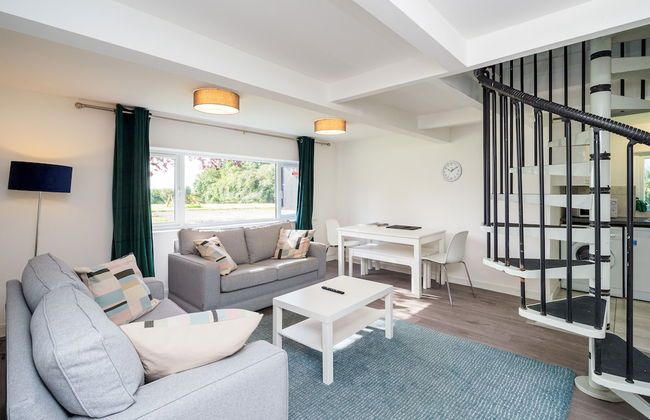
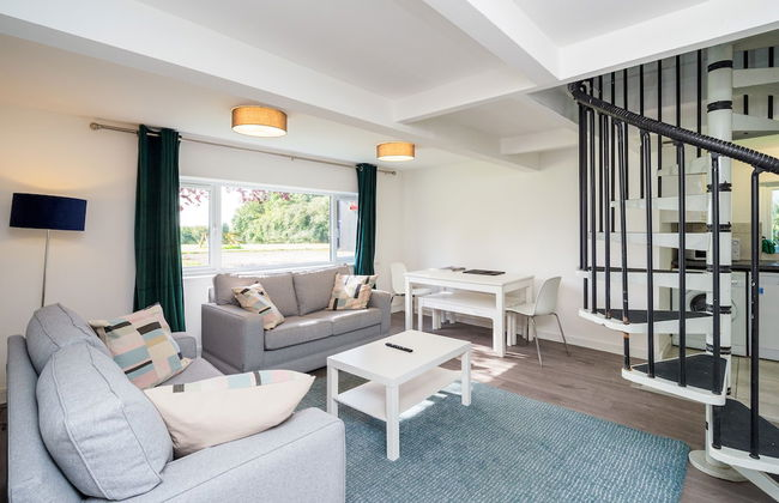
- wall clock [440,160,463,183]
